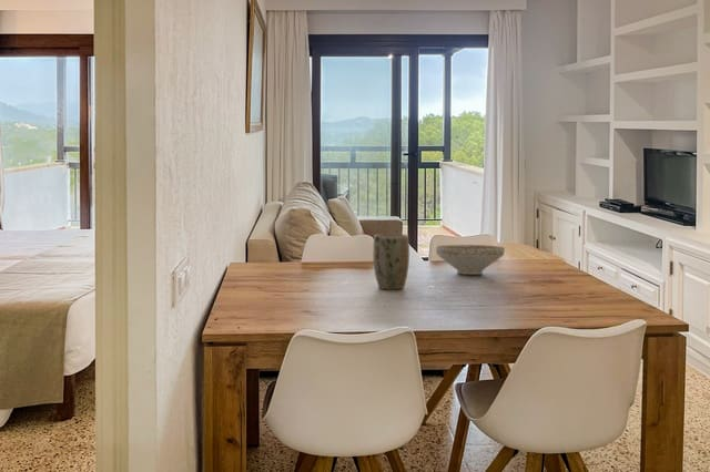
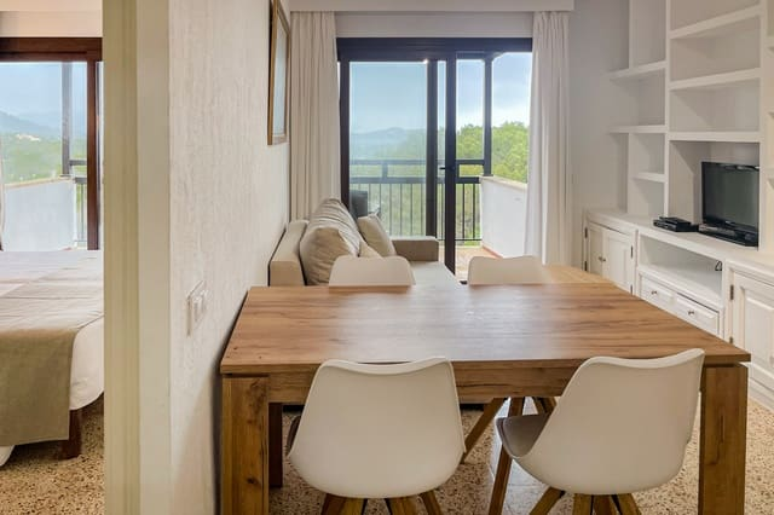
- plant pot [372,233,410,290]
- decorative bowl [435,244,506,276]
